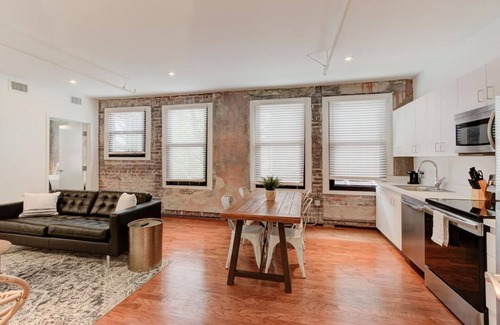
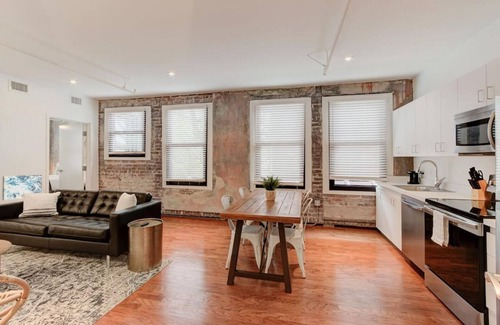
+ wall art [1,174,43,201]
